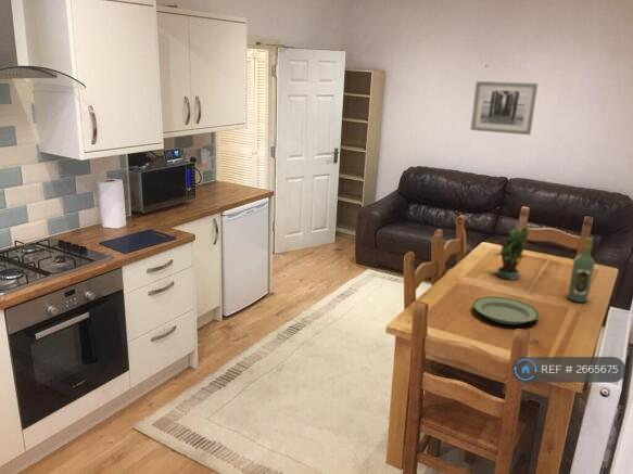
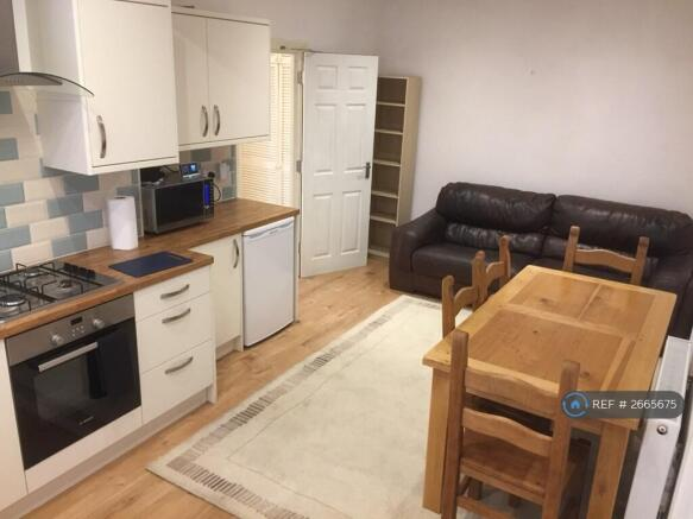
- plate [472,296,540,325]
- wall art [469,80,539,136]
- potted plant [492,223,534,281]
- wine bottle [567,236,596,304]
